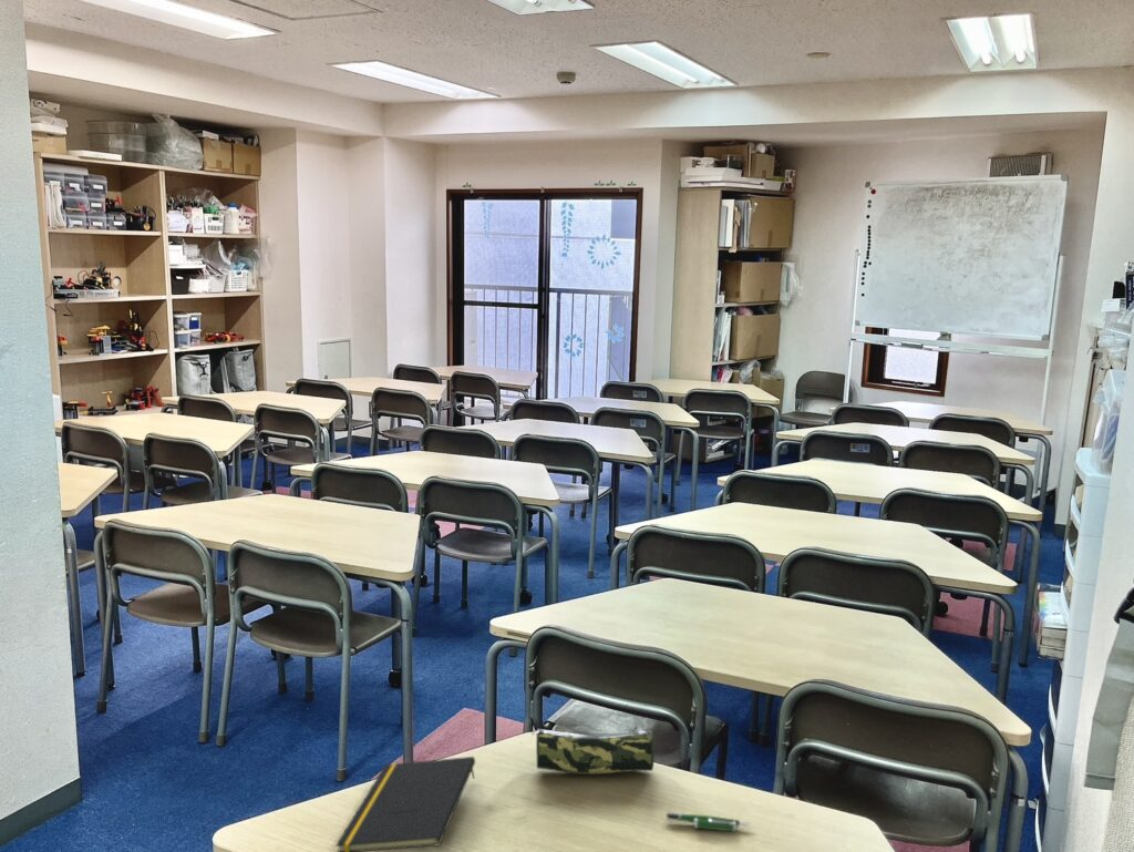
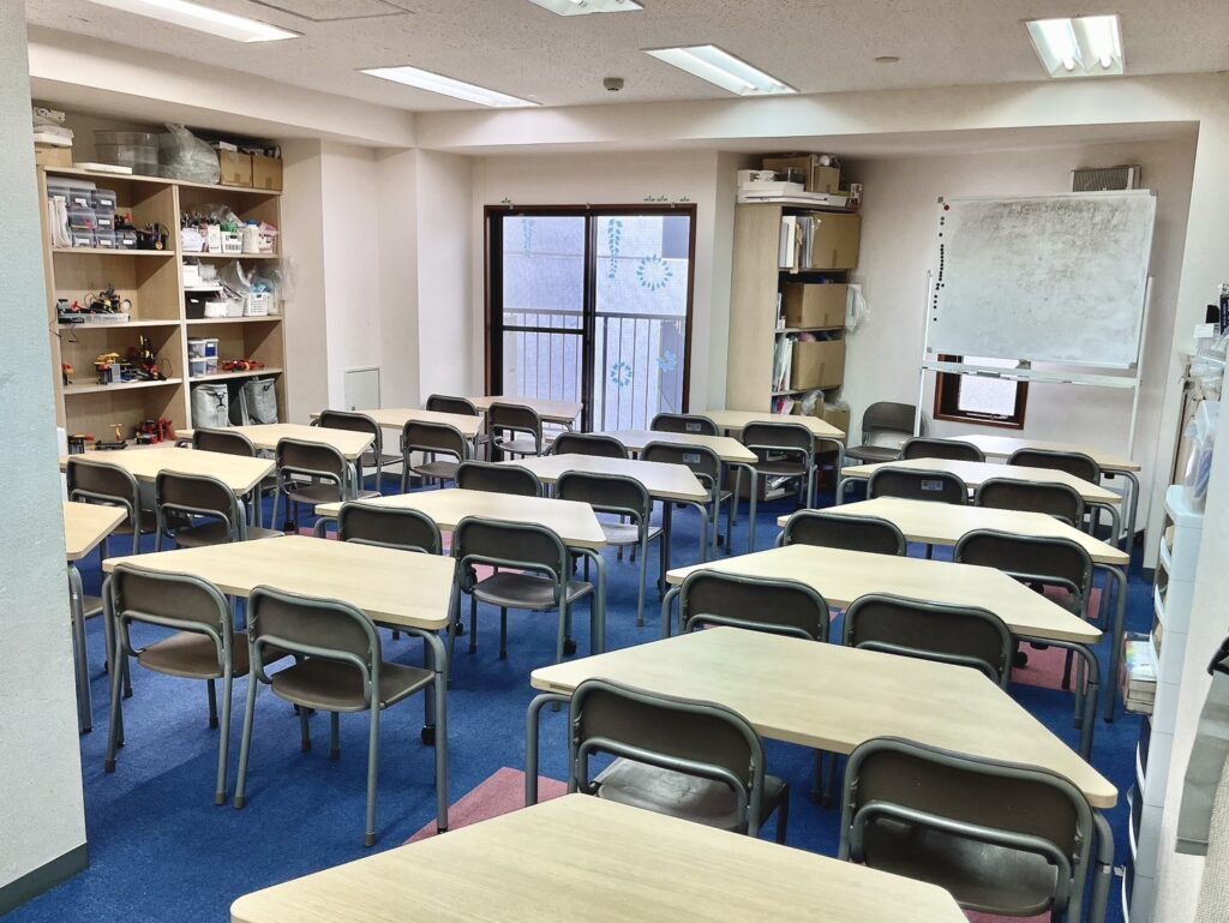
- notepad [334,756,476,852]
- pen [666,812,753,833]
- pencil case [530,727,656,776]
